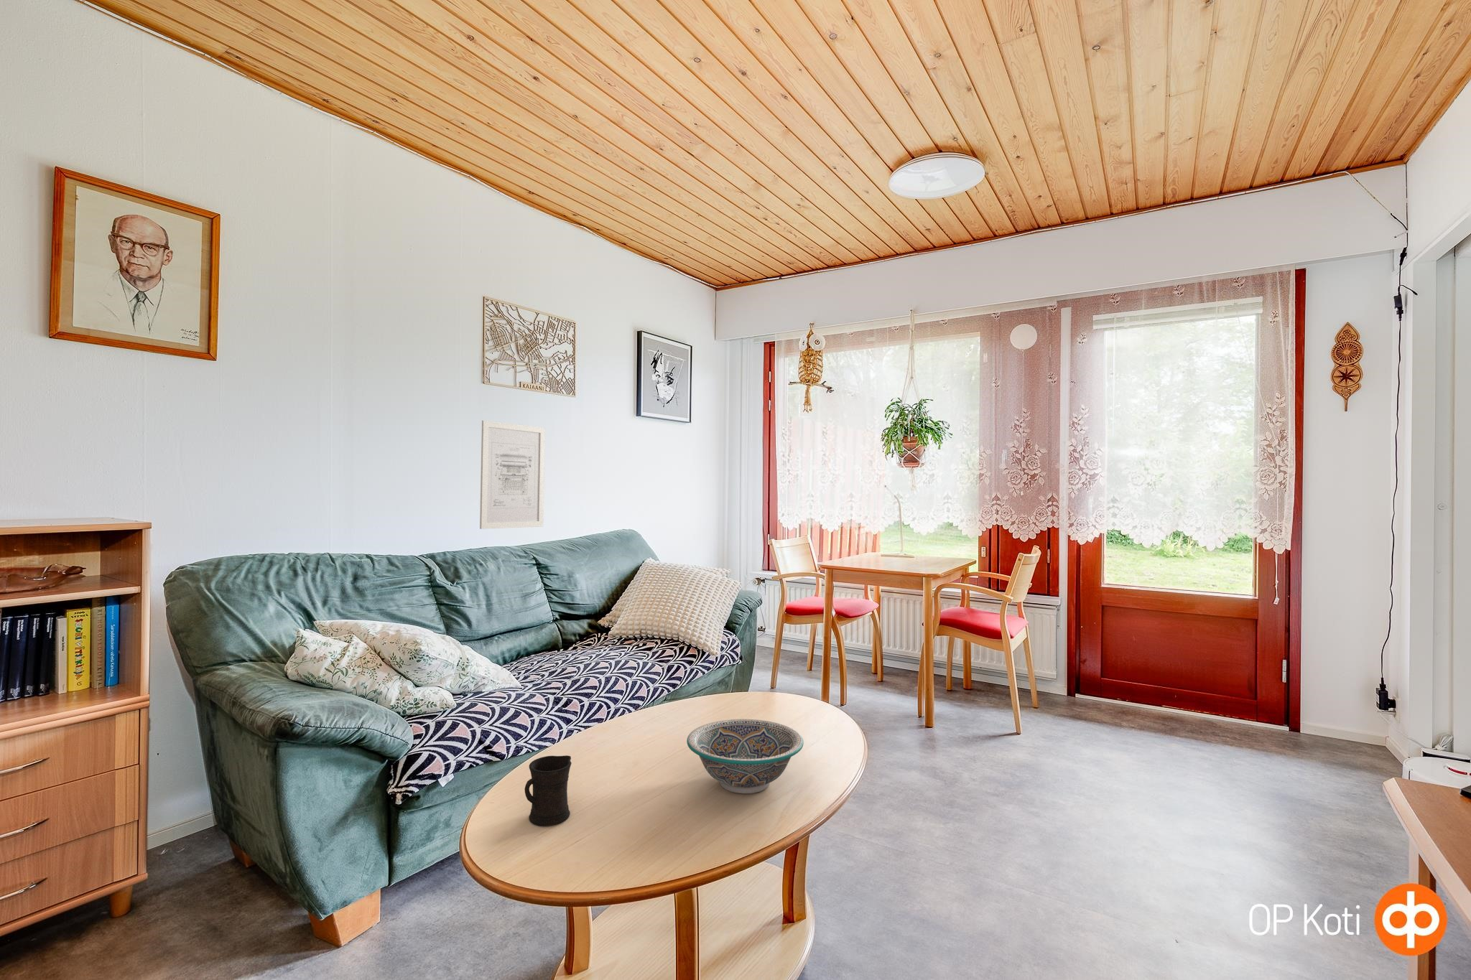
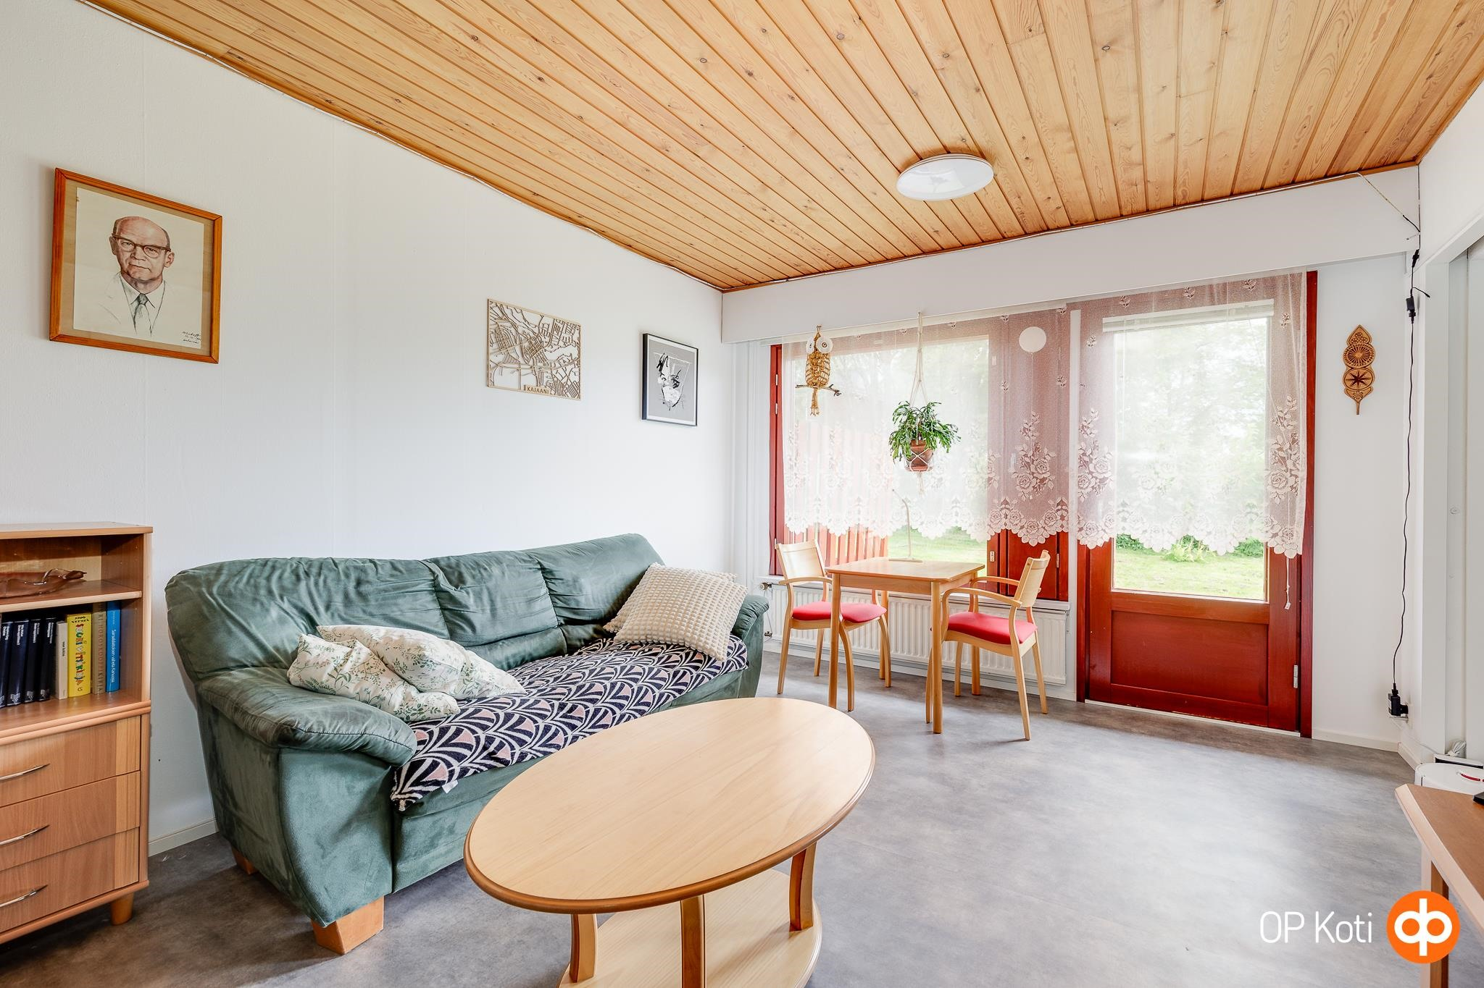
- mug [524,755,572,827]
- wall art [479,420,546,529]
- bowl [686,719,805,794]
